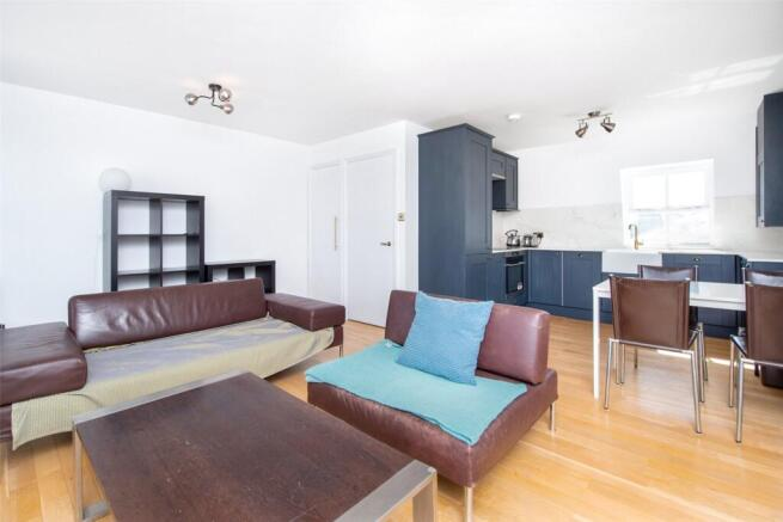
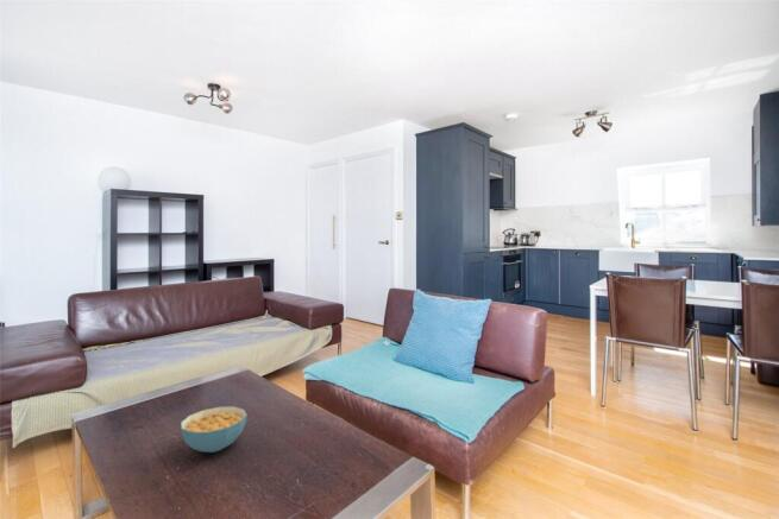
+ cereal bowl [180,405,249,454]
